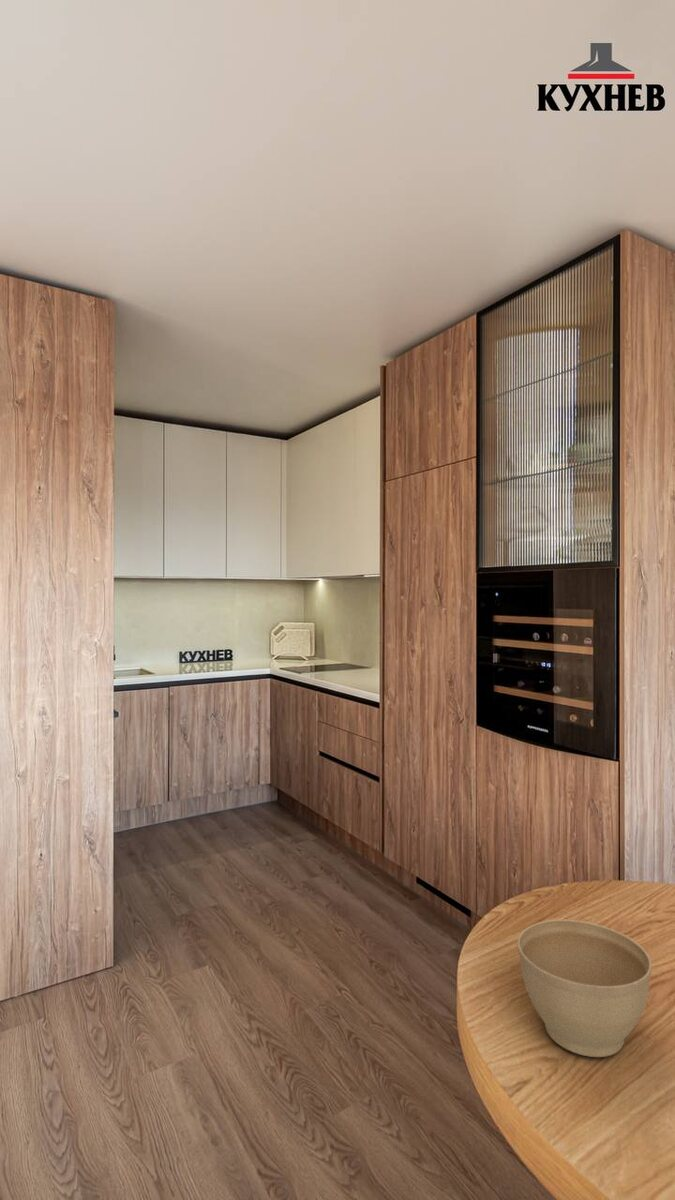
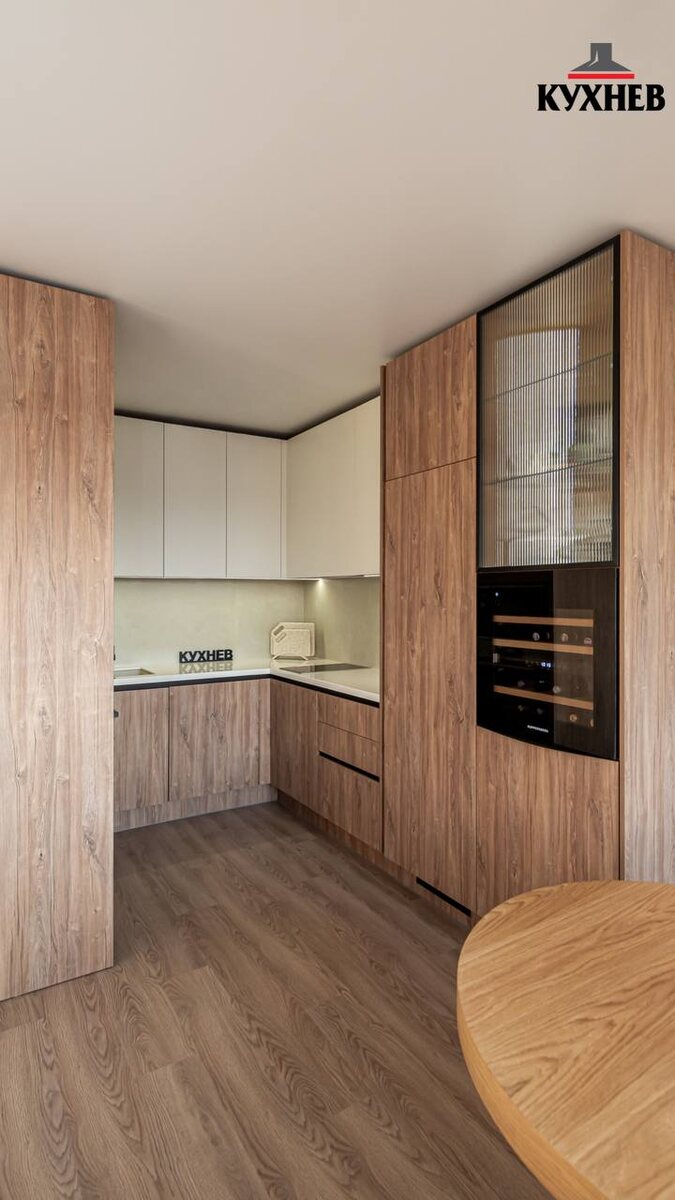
- planter bowl [517,919,652,1058]
